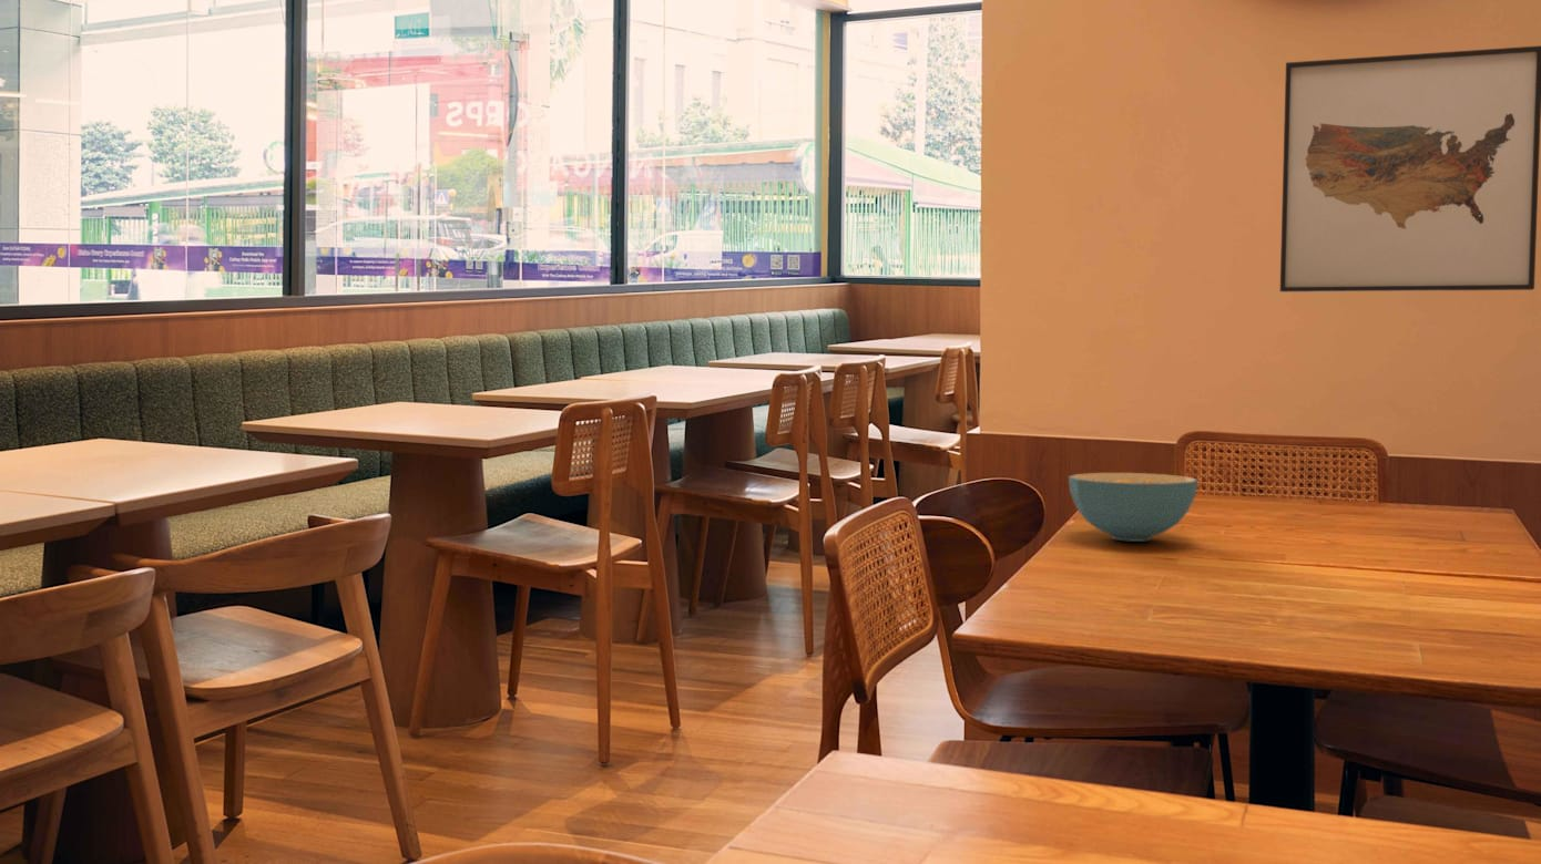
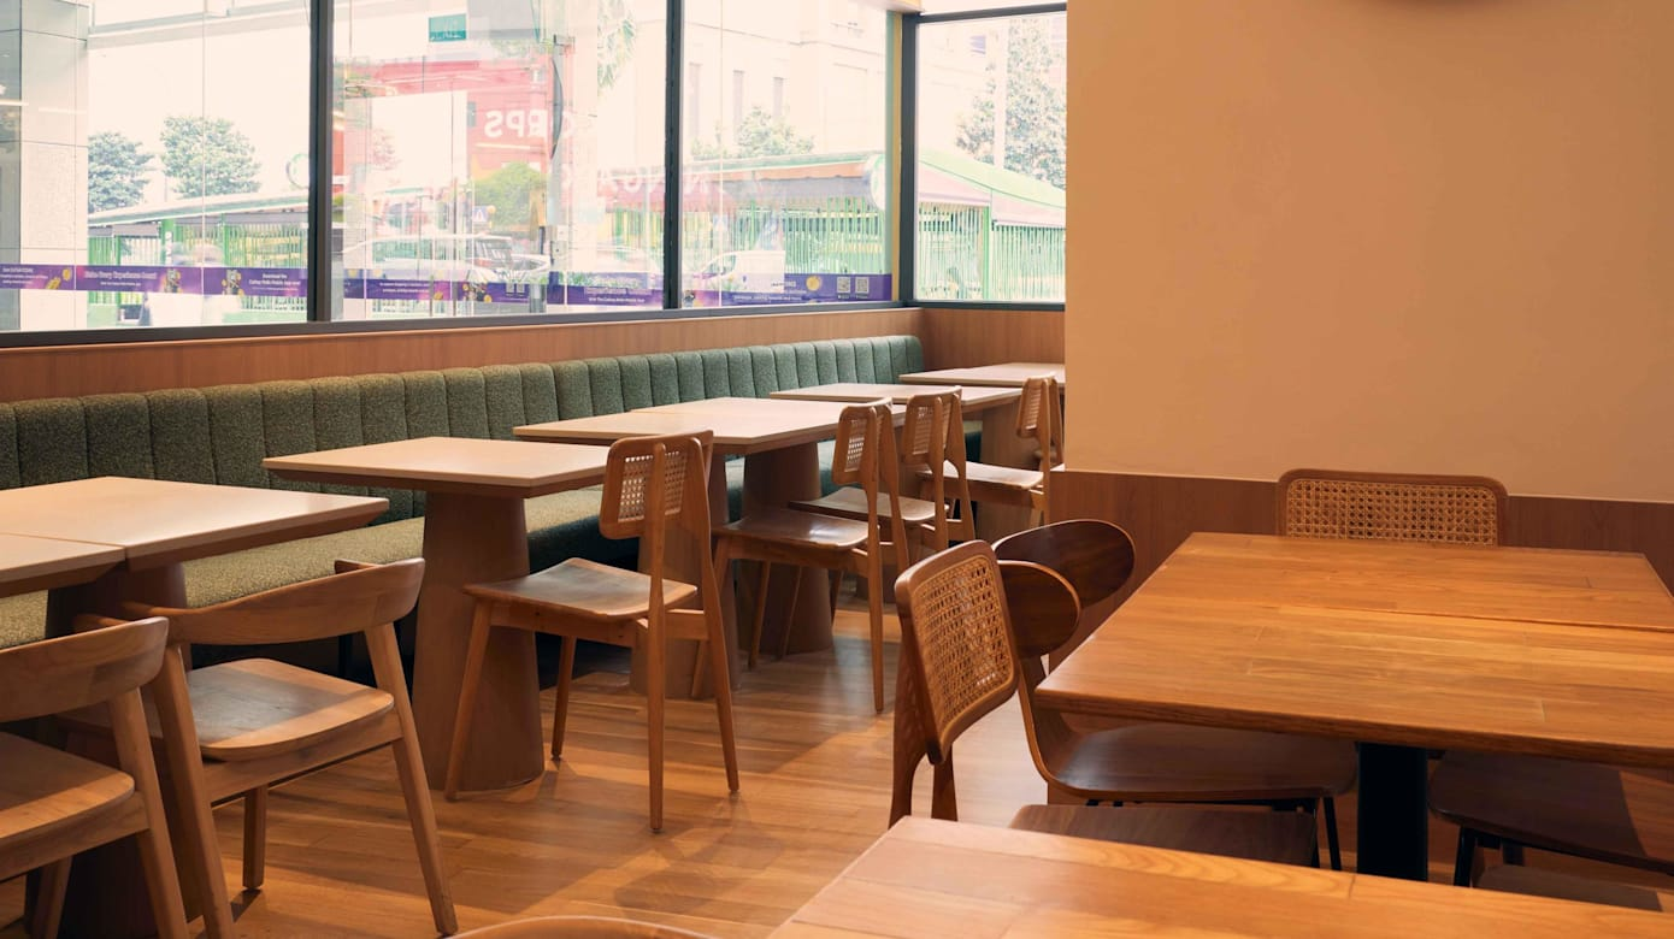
- wall art [1279,44,1541,294]
- cereal bowl [1068,472,1200,543]
